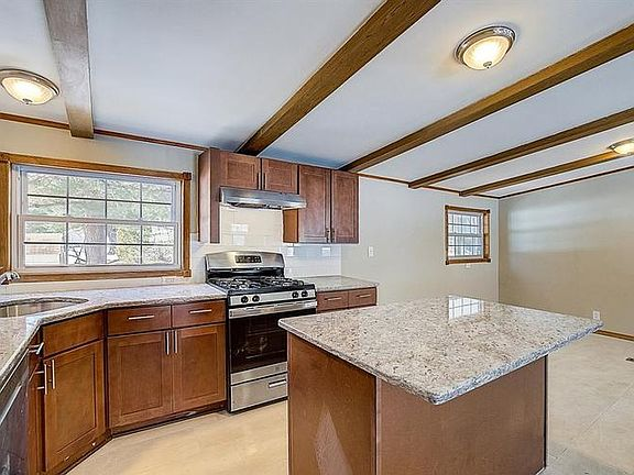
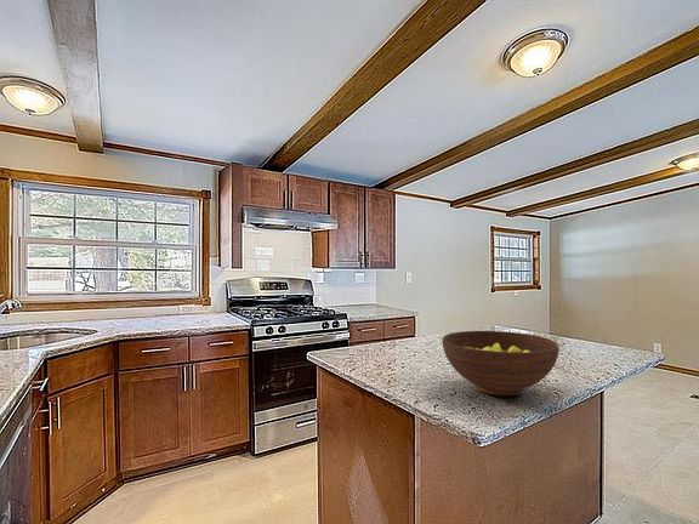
+ fruit bowl [441,330,561,397]
